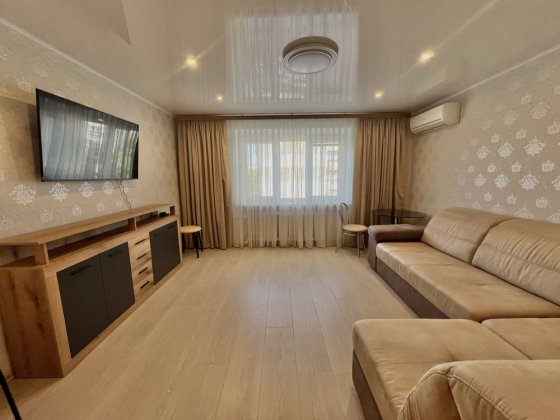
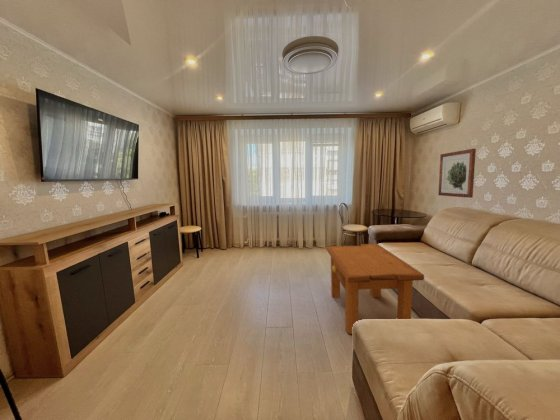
+ wall art [437,148,477,199]
+ side table [325,243,425,335]
